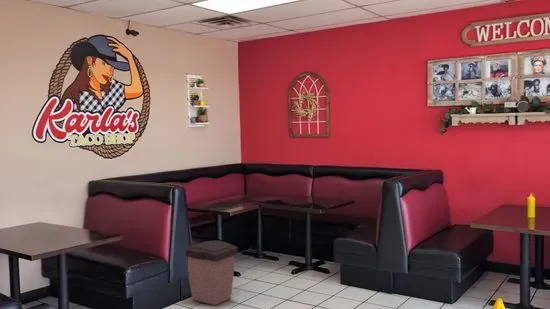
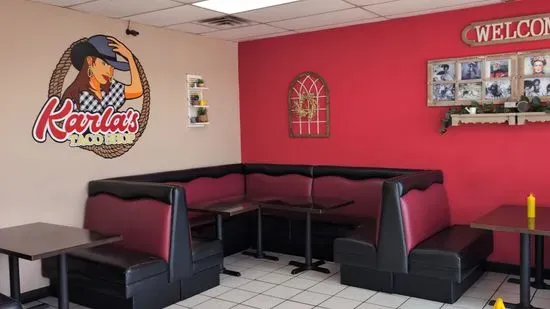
- trash can [185,240,239,306]
